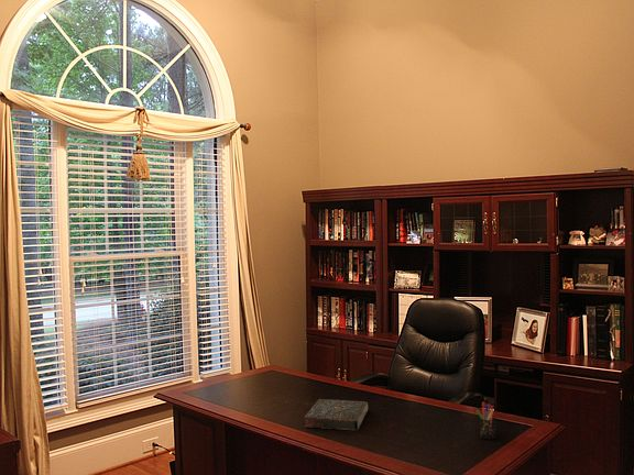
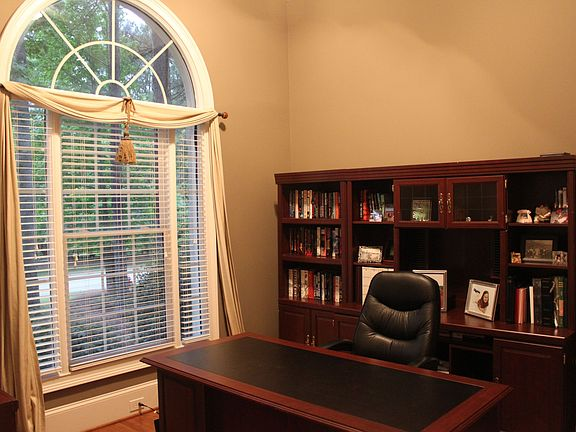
- book [303,398,369,431]
- pen holder [476,401,498,441]
